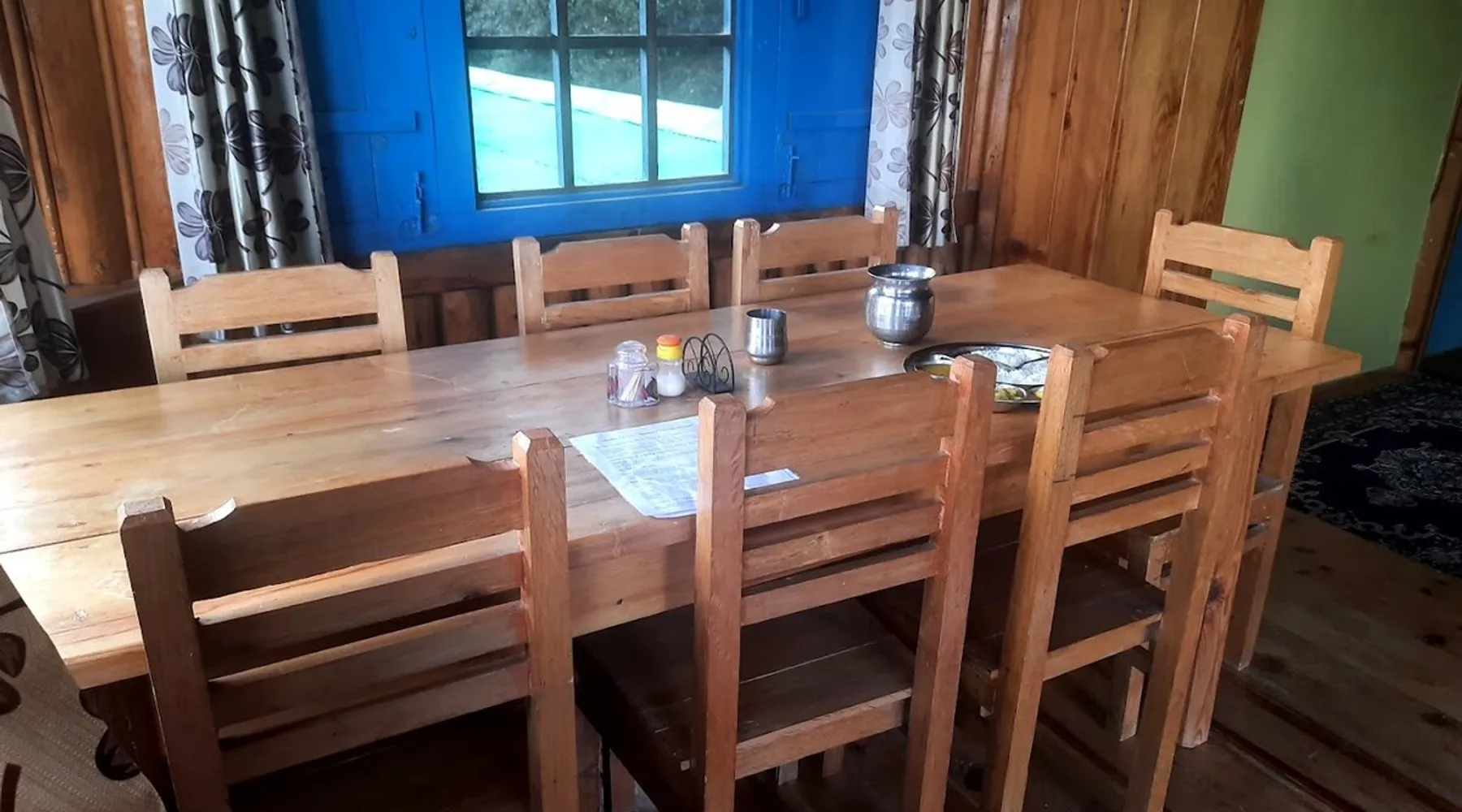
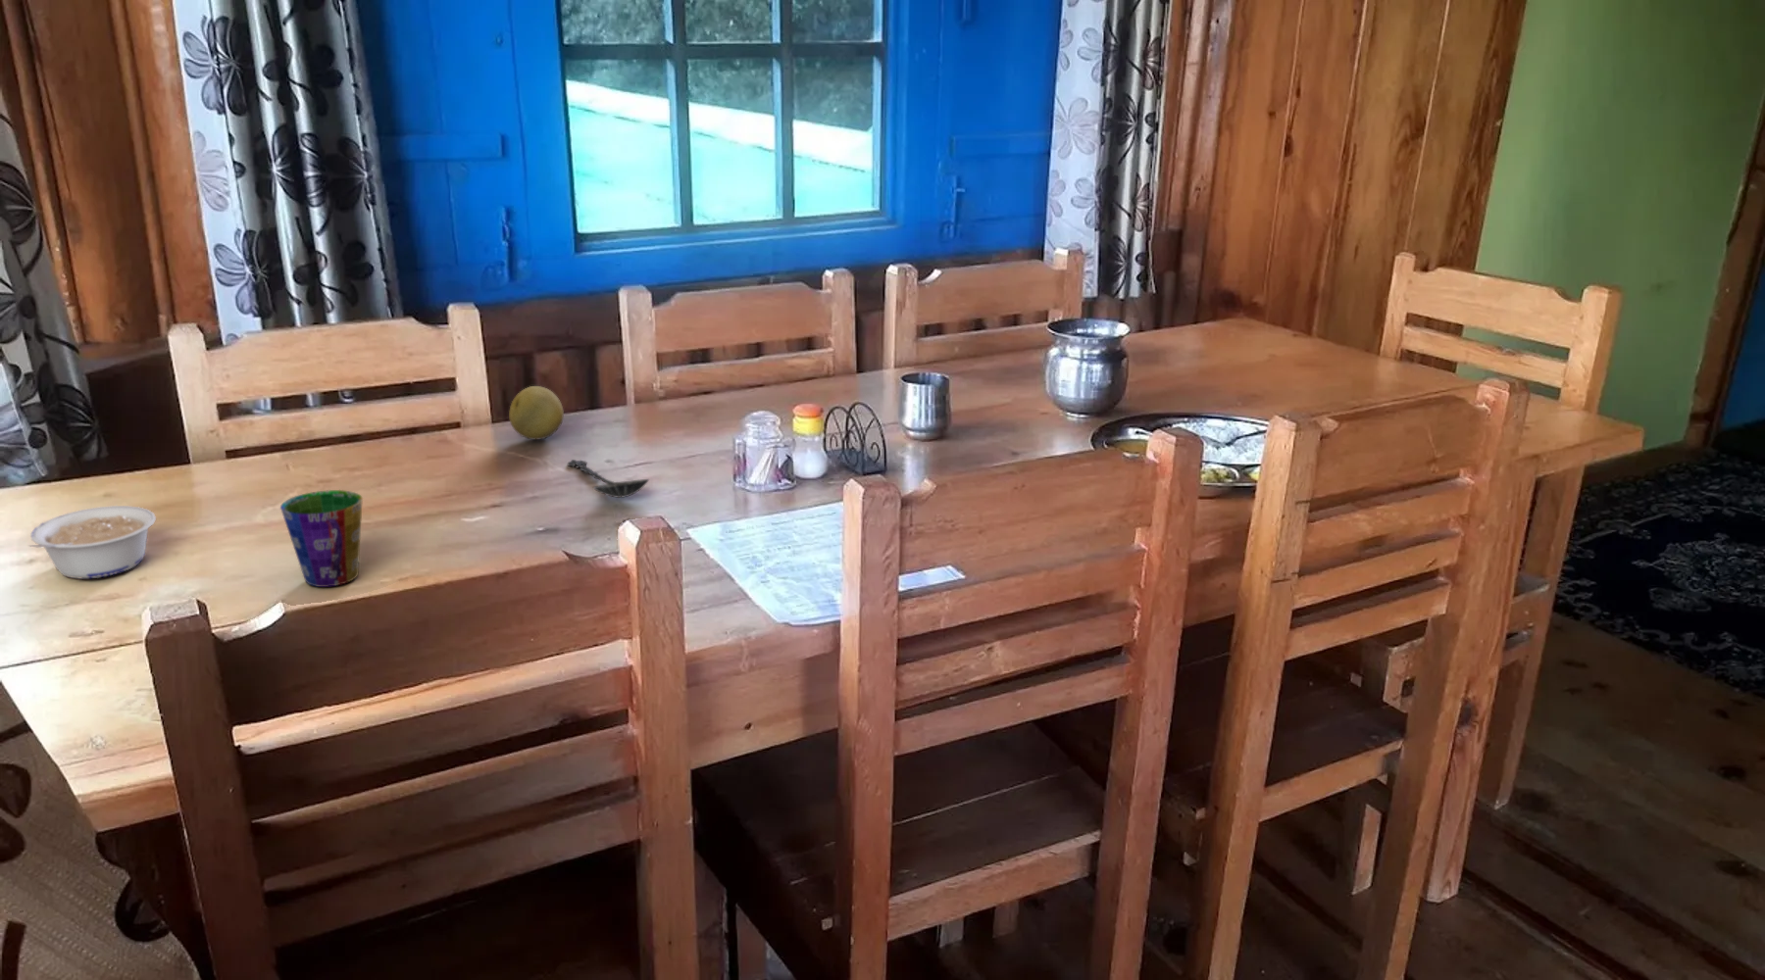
+ cup [279,489,363,588]
+ spoon [566,459,651,498]
+ legume [27,504,157,579]
+ fruit [508,385,565,441]
